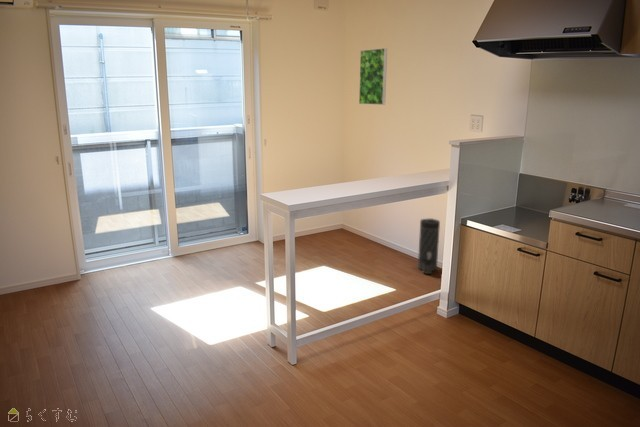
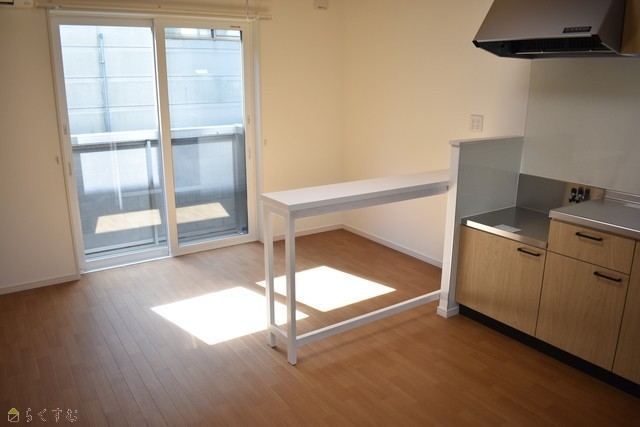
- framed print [358,47,388,106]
- canister [417,217,441,275]
